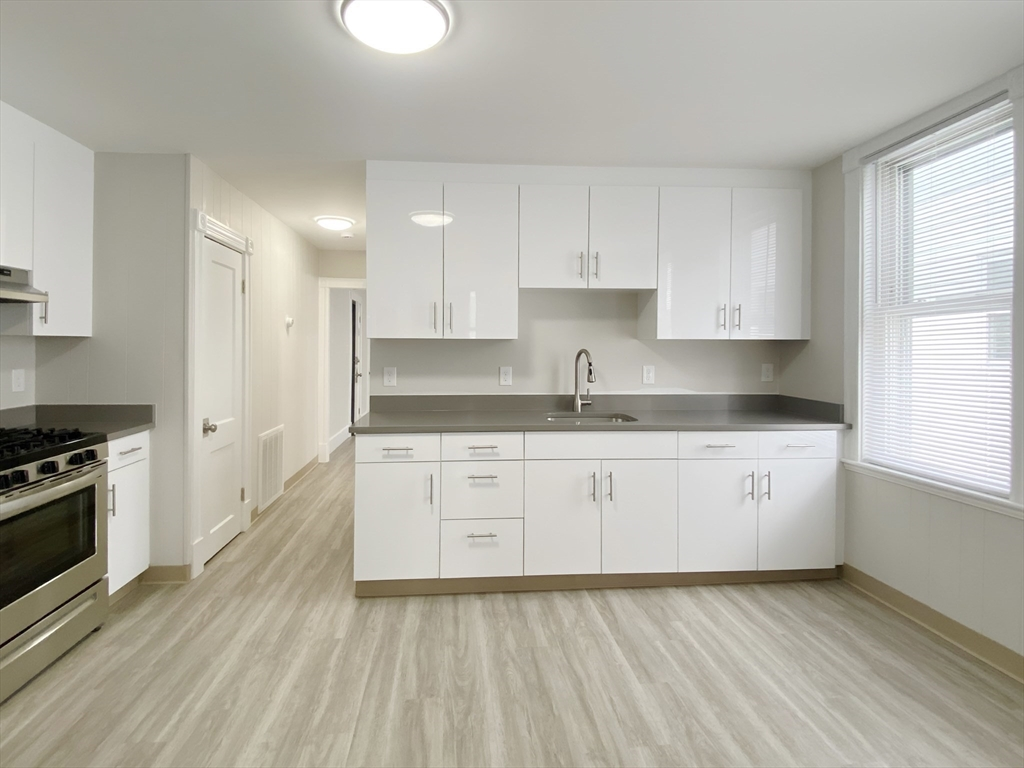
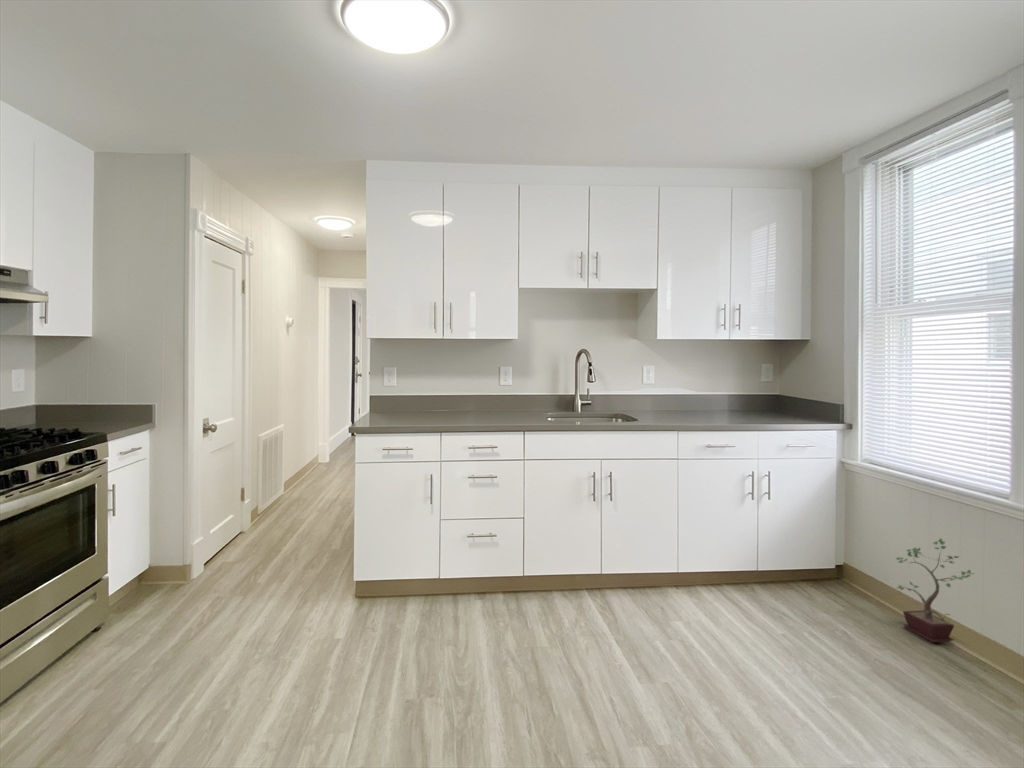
+ potted plant [895,537,975,644]
